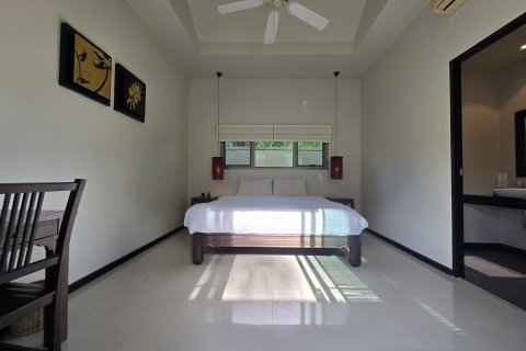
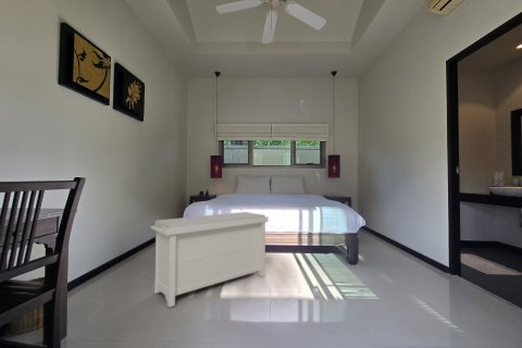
+ bench [150,211,270,309]
